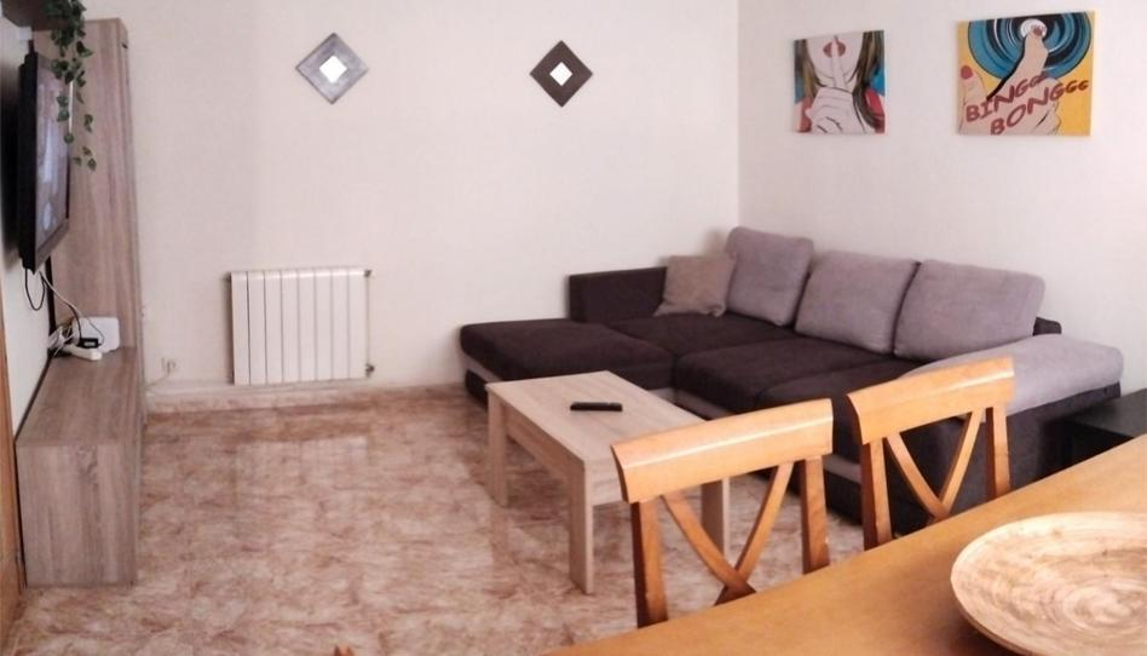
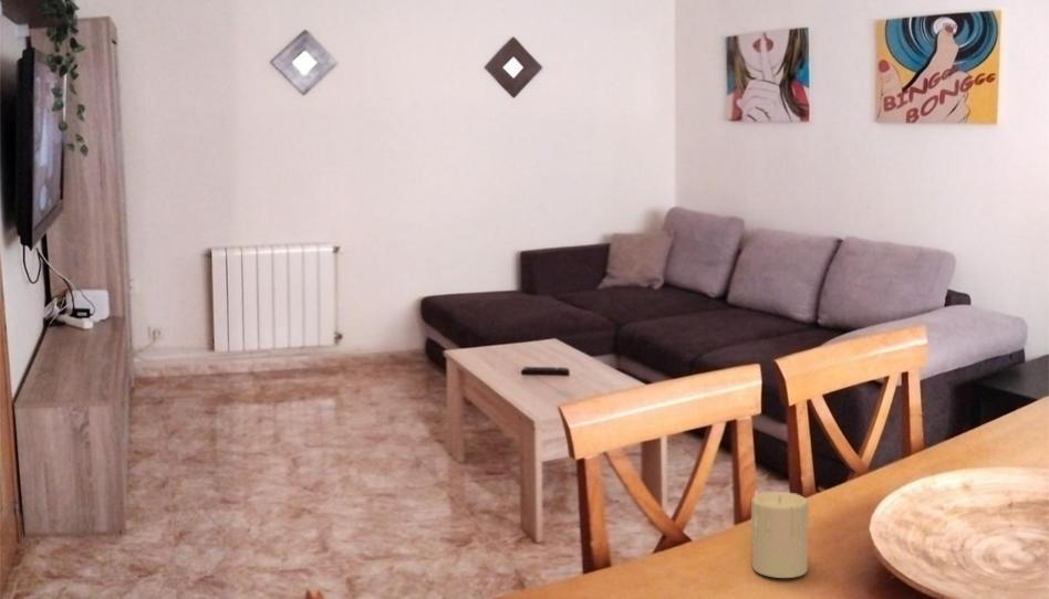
+ candle [749,491,810,579]
